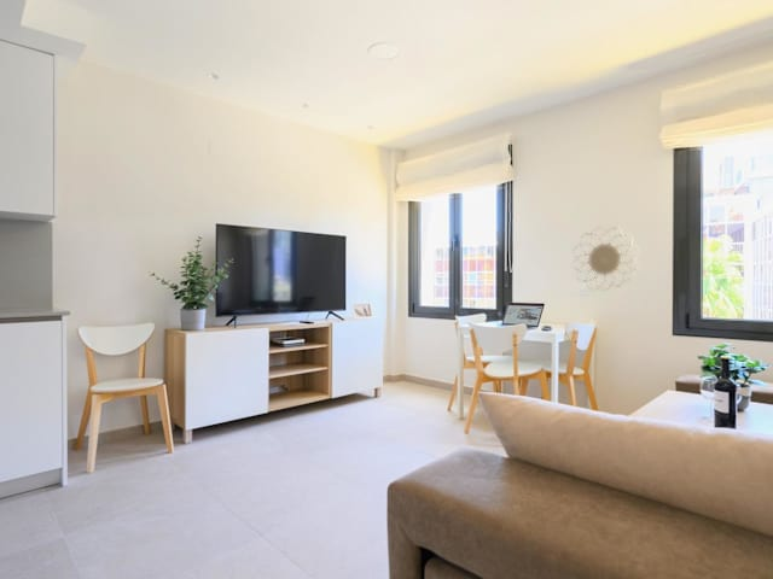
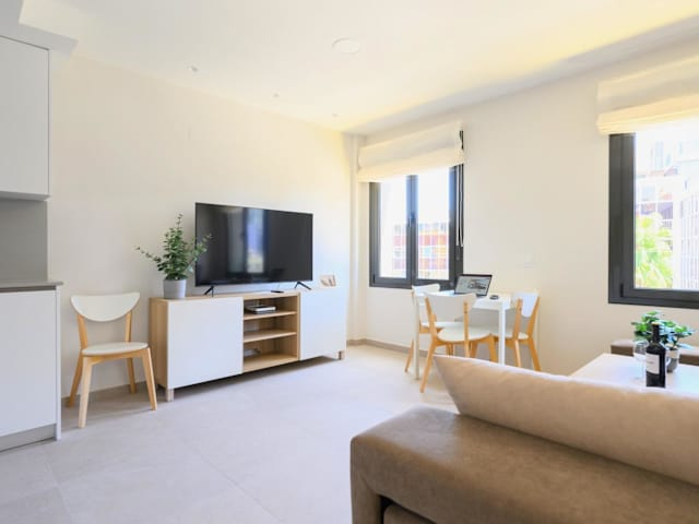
- decorative wall piece [571,226,640,292]
